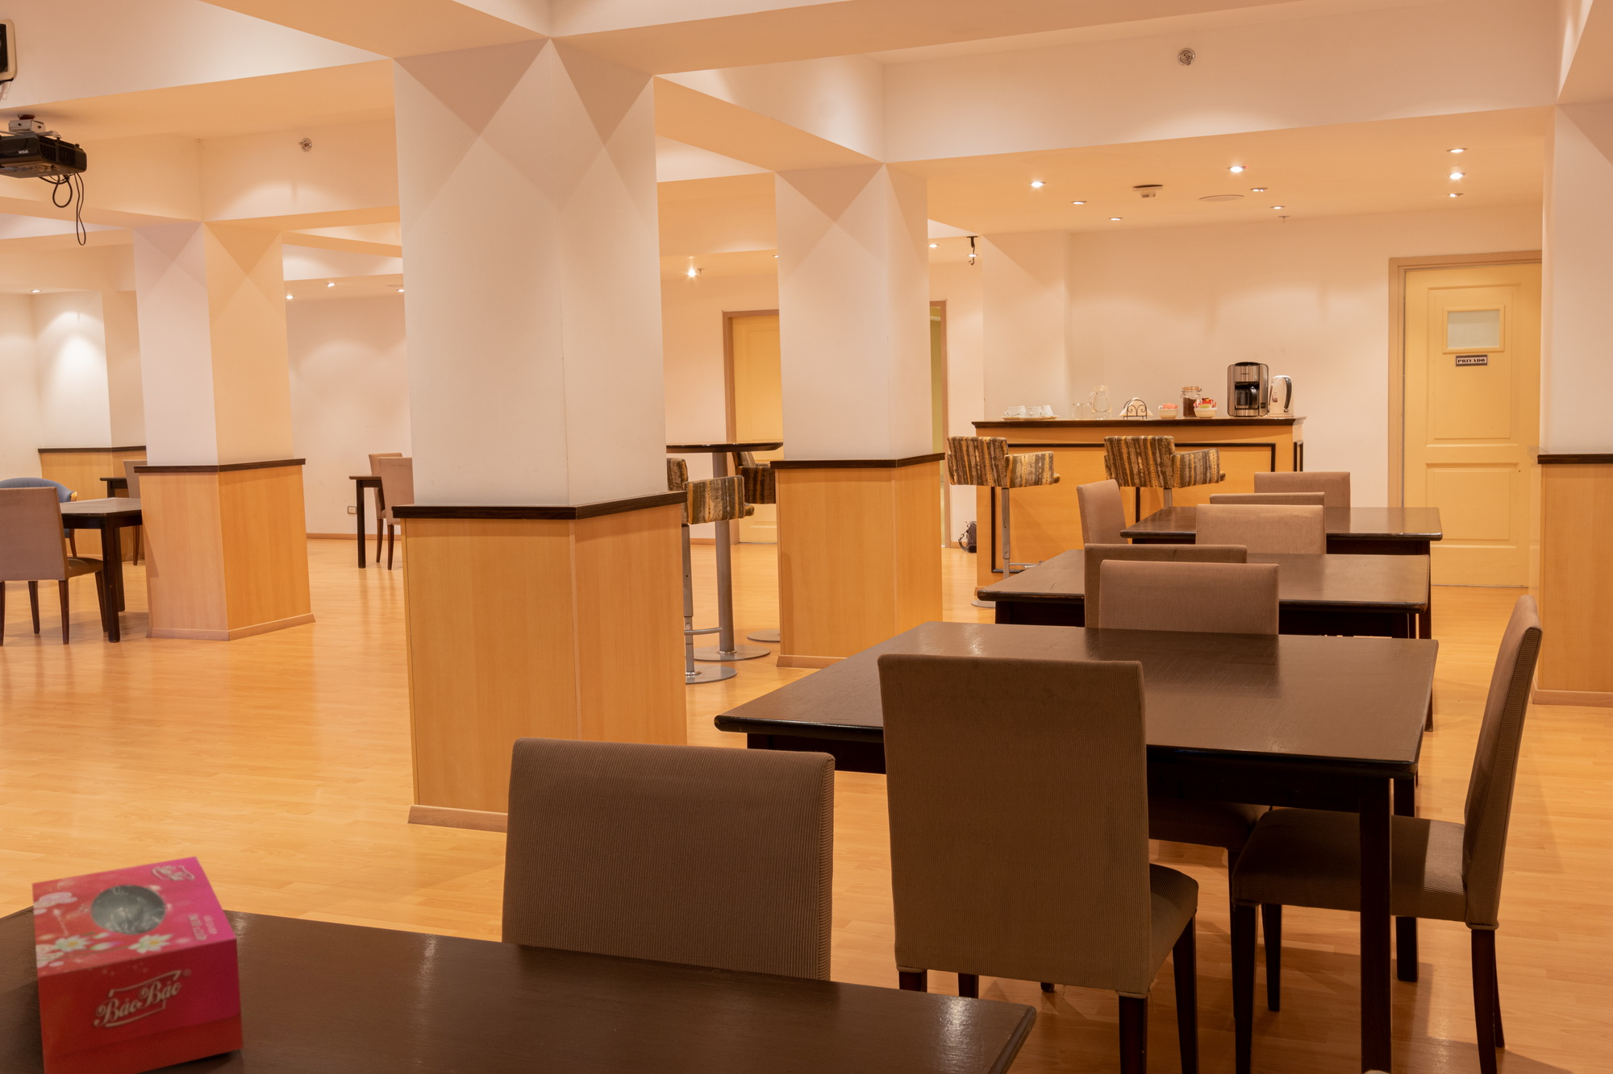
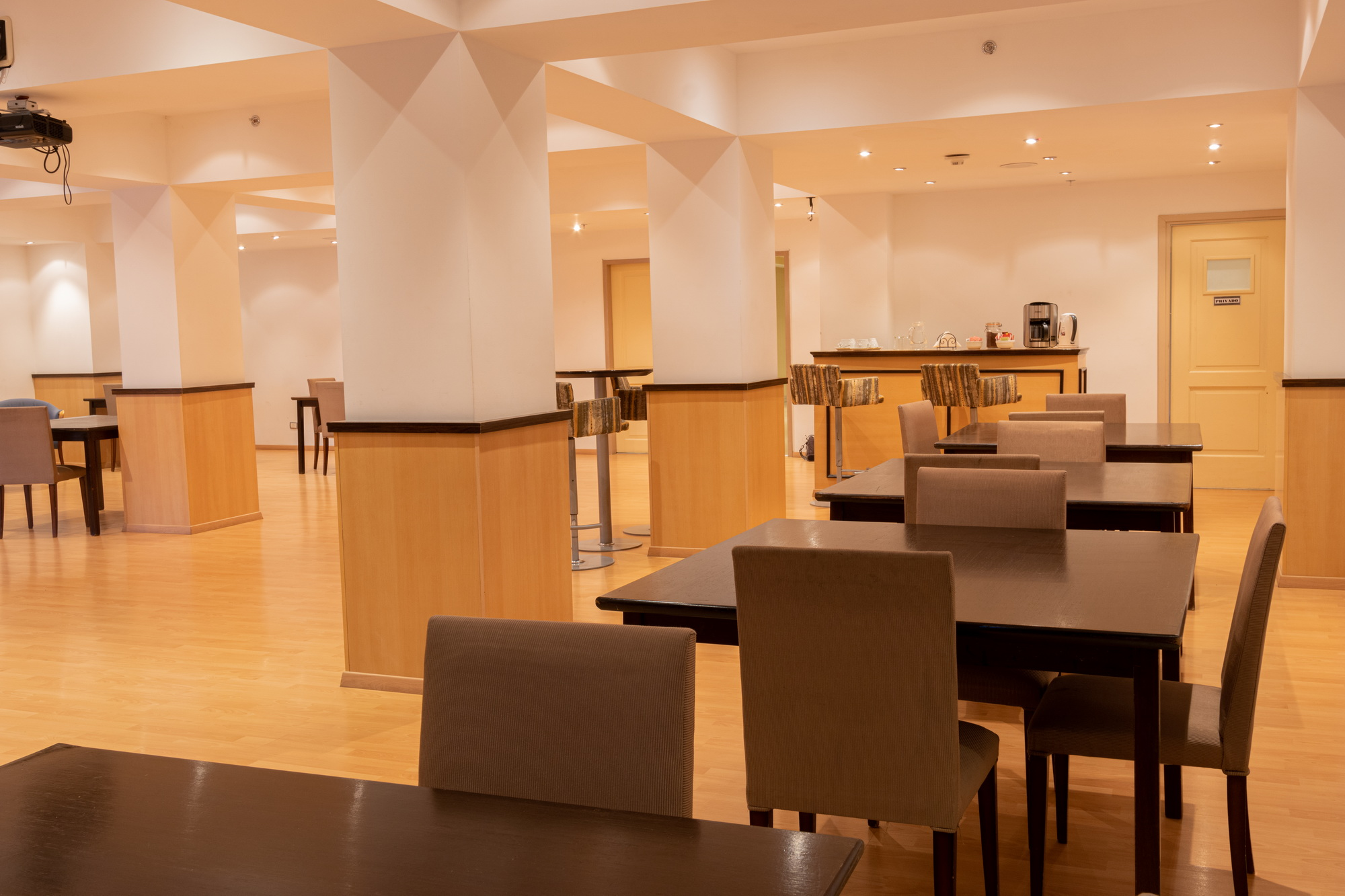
- tissue box [31,855,245,1074]
